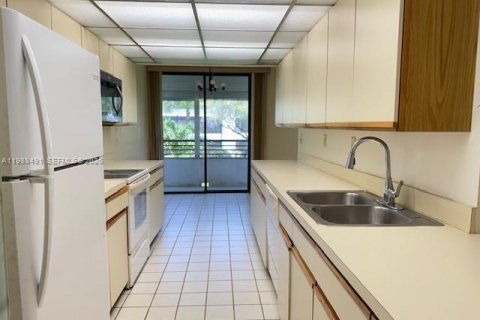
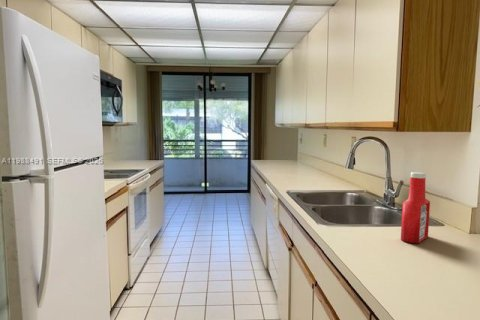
+ soap bottle [400,171,431,244]
